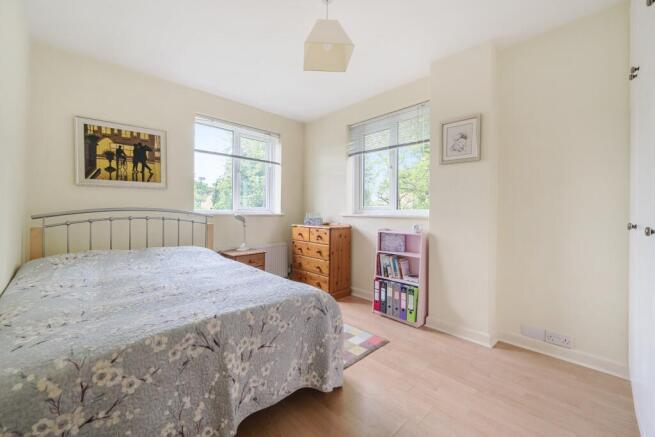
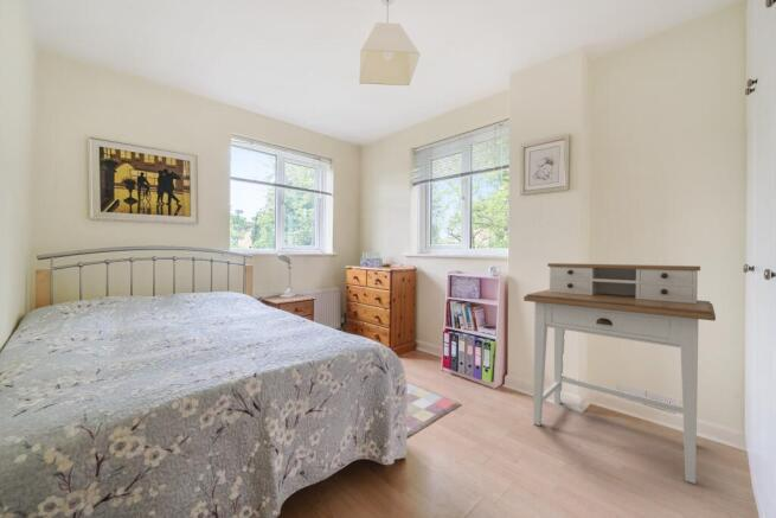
+ desk [522,262,717,485]
